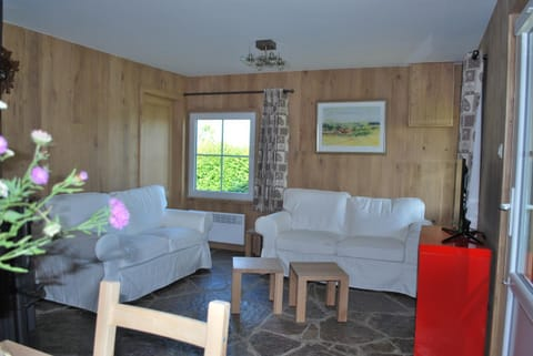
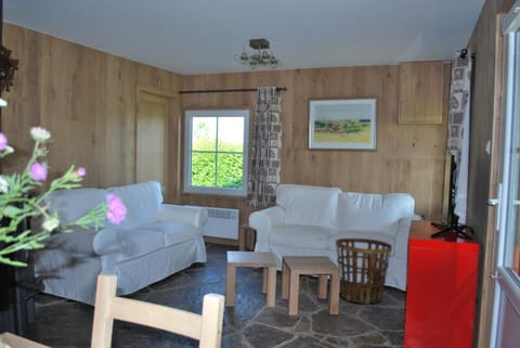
+ basket [335,237,393,306]
